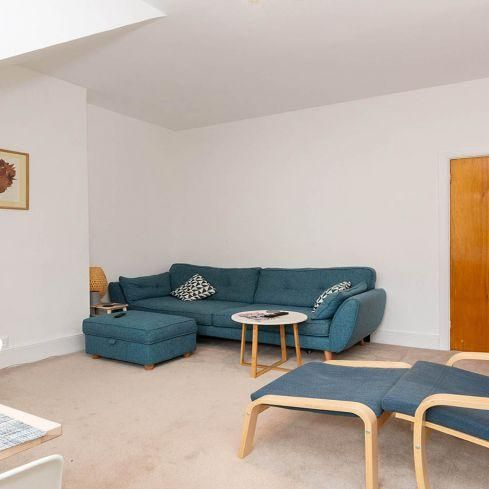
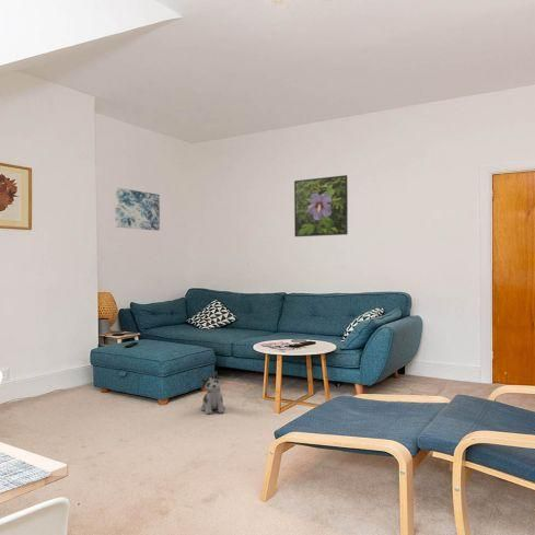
+ plush toy [200,370,226,415]
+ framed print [293,174,349,237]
+ wall art [114,187,161,232]
